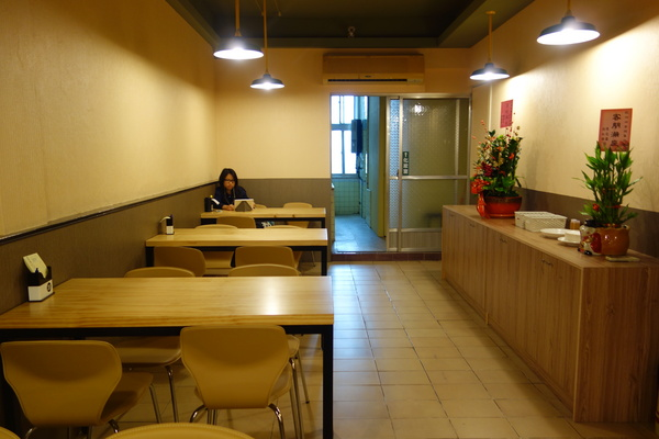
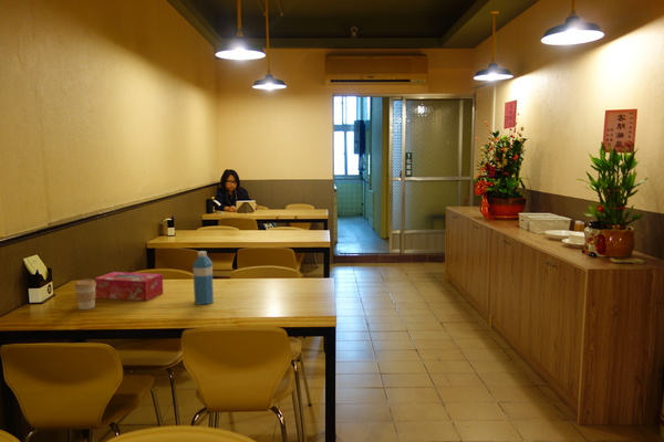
+ tissue box [93,271,165,302]
+ coffee cup [73,278,96,311]
+ water bottle [191,250,215,306]
